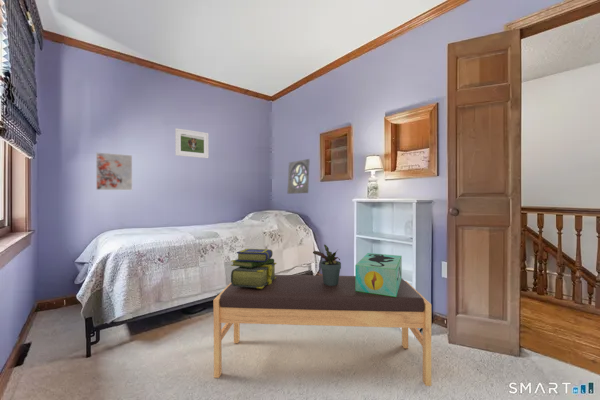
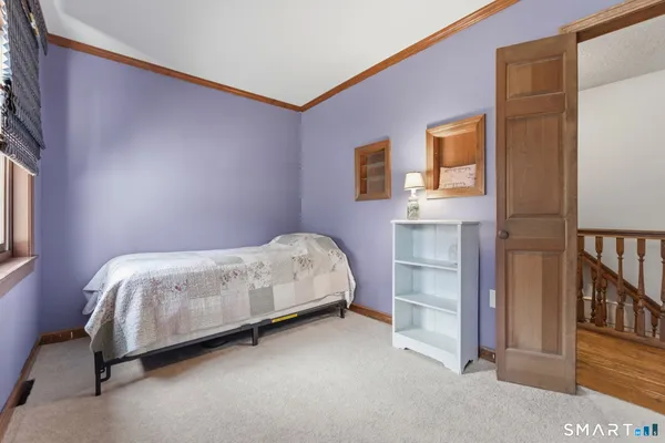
- wall ornament [287,158,311,195]
- stack of books [230,248,277,288]
- decorative box [354,252,403,297]
- bench [212,274,432,387]
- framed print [95,151,133,191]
- potted plant [312,244,342,286]
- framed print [174,127,210,159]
